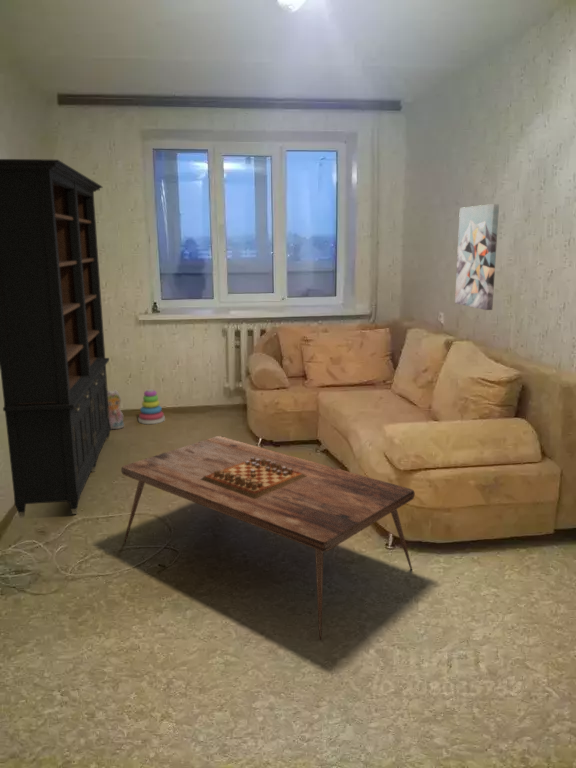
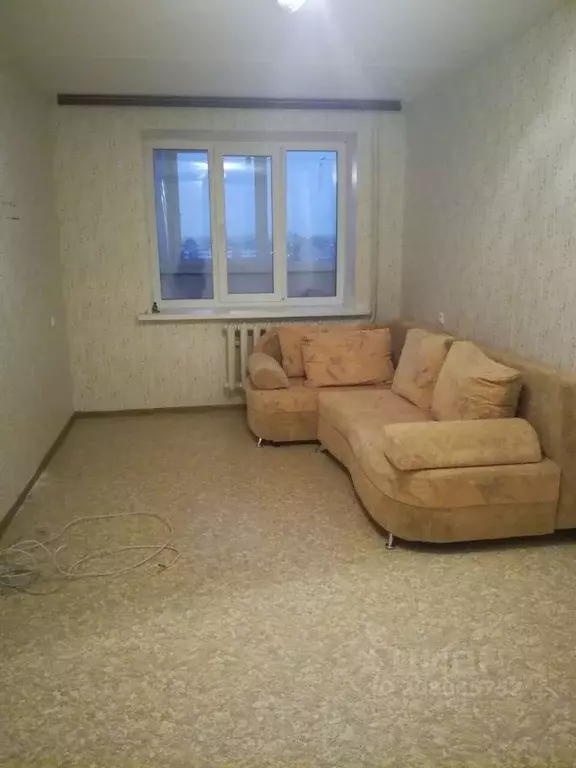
- bookcase [0,158,112,518]
- stacking toy [137,388,166,425]
- wall art [454,203,500,311]
- coffee table [120,435,416,641]
- plush toy [108,389,125,430]
